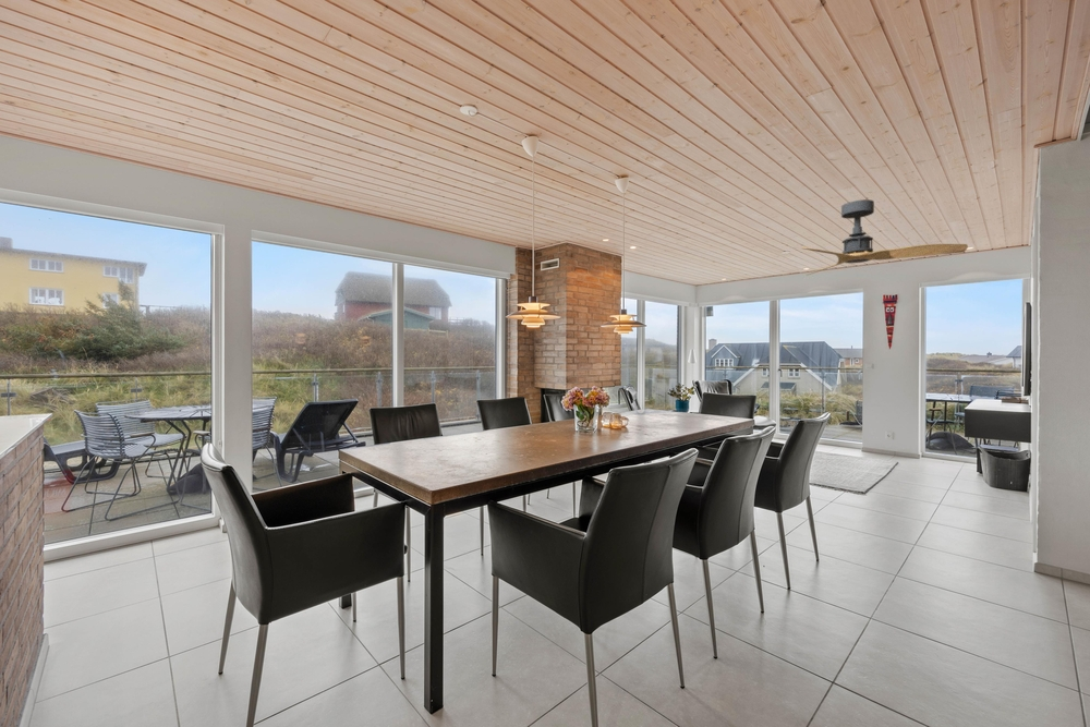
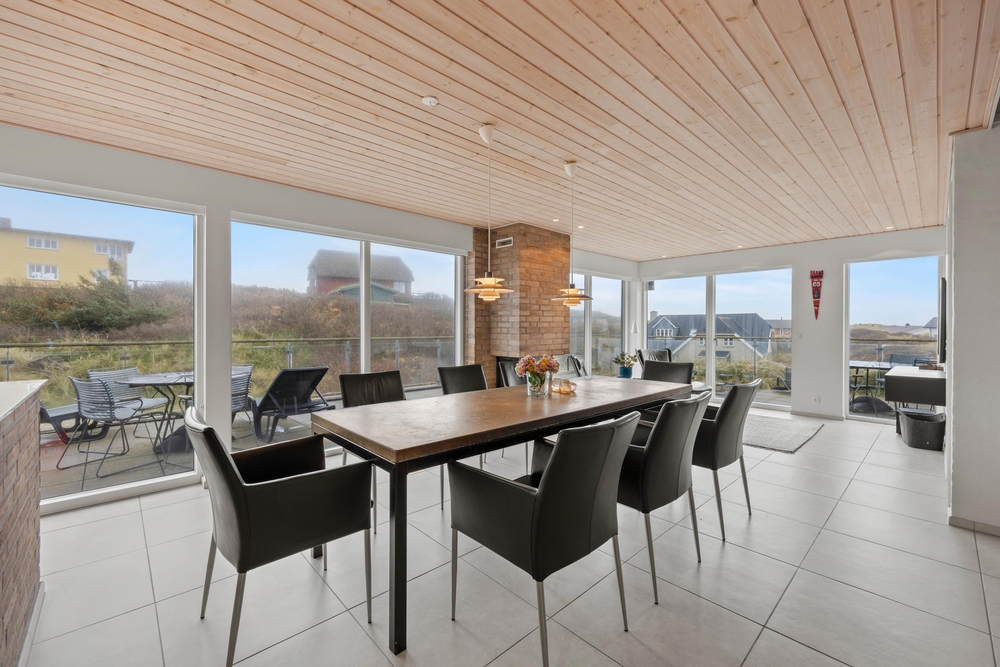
- ceiling fan [800,198,969,276]
